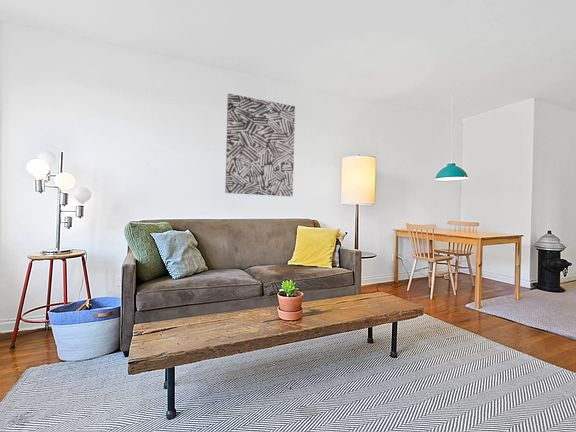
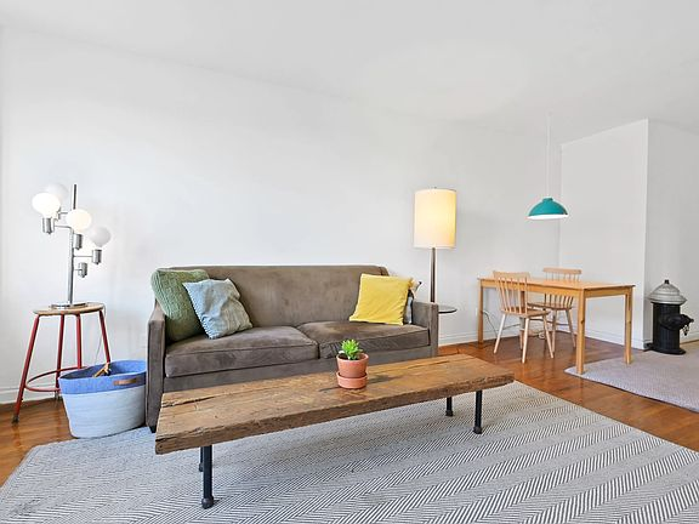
- wall art [224,93,296,197]
